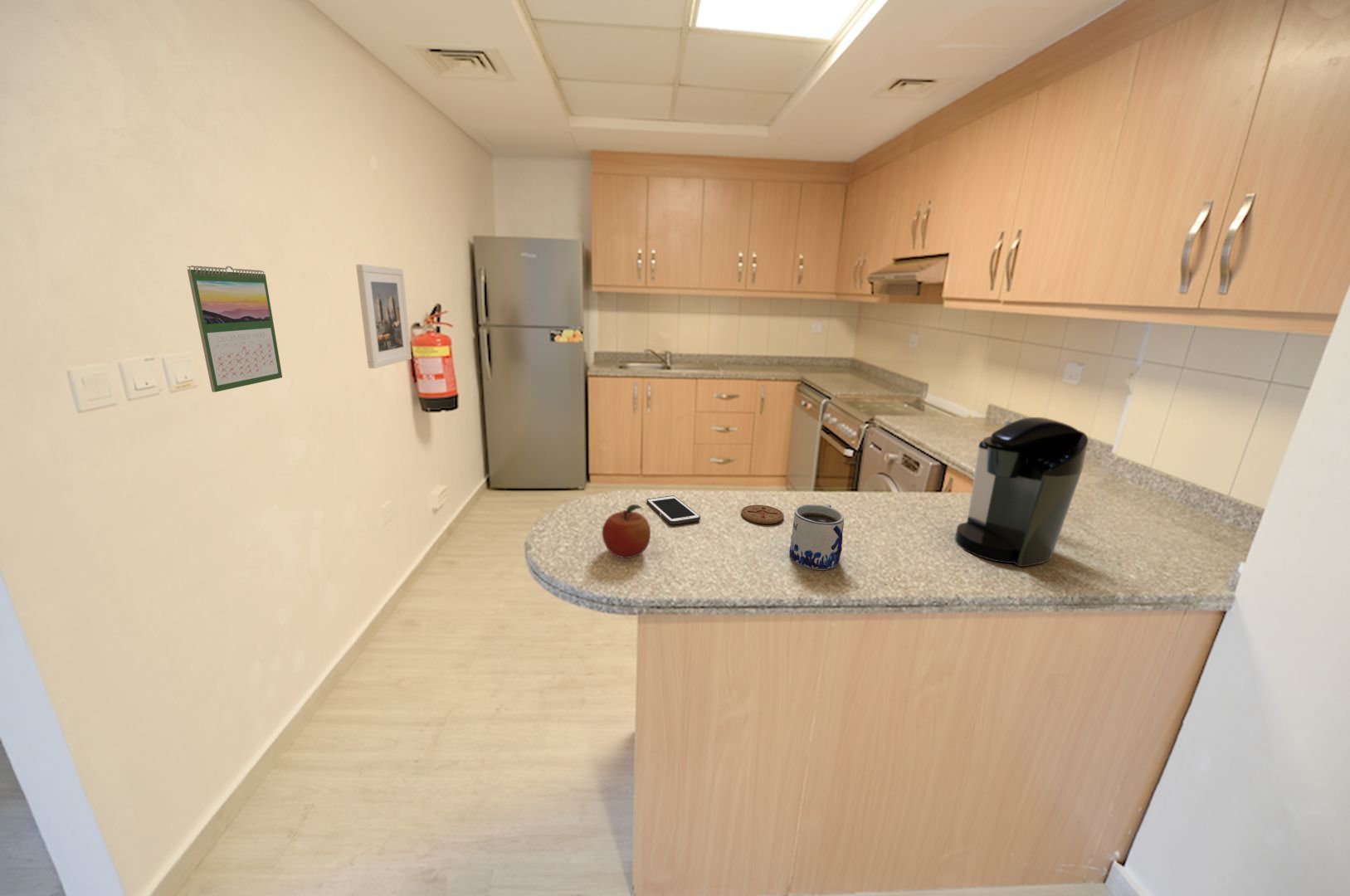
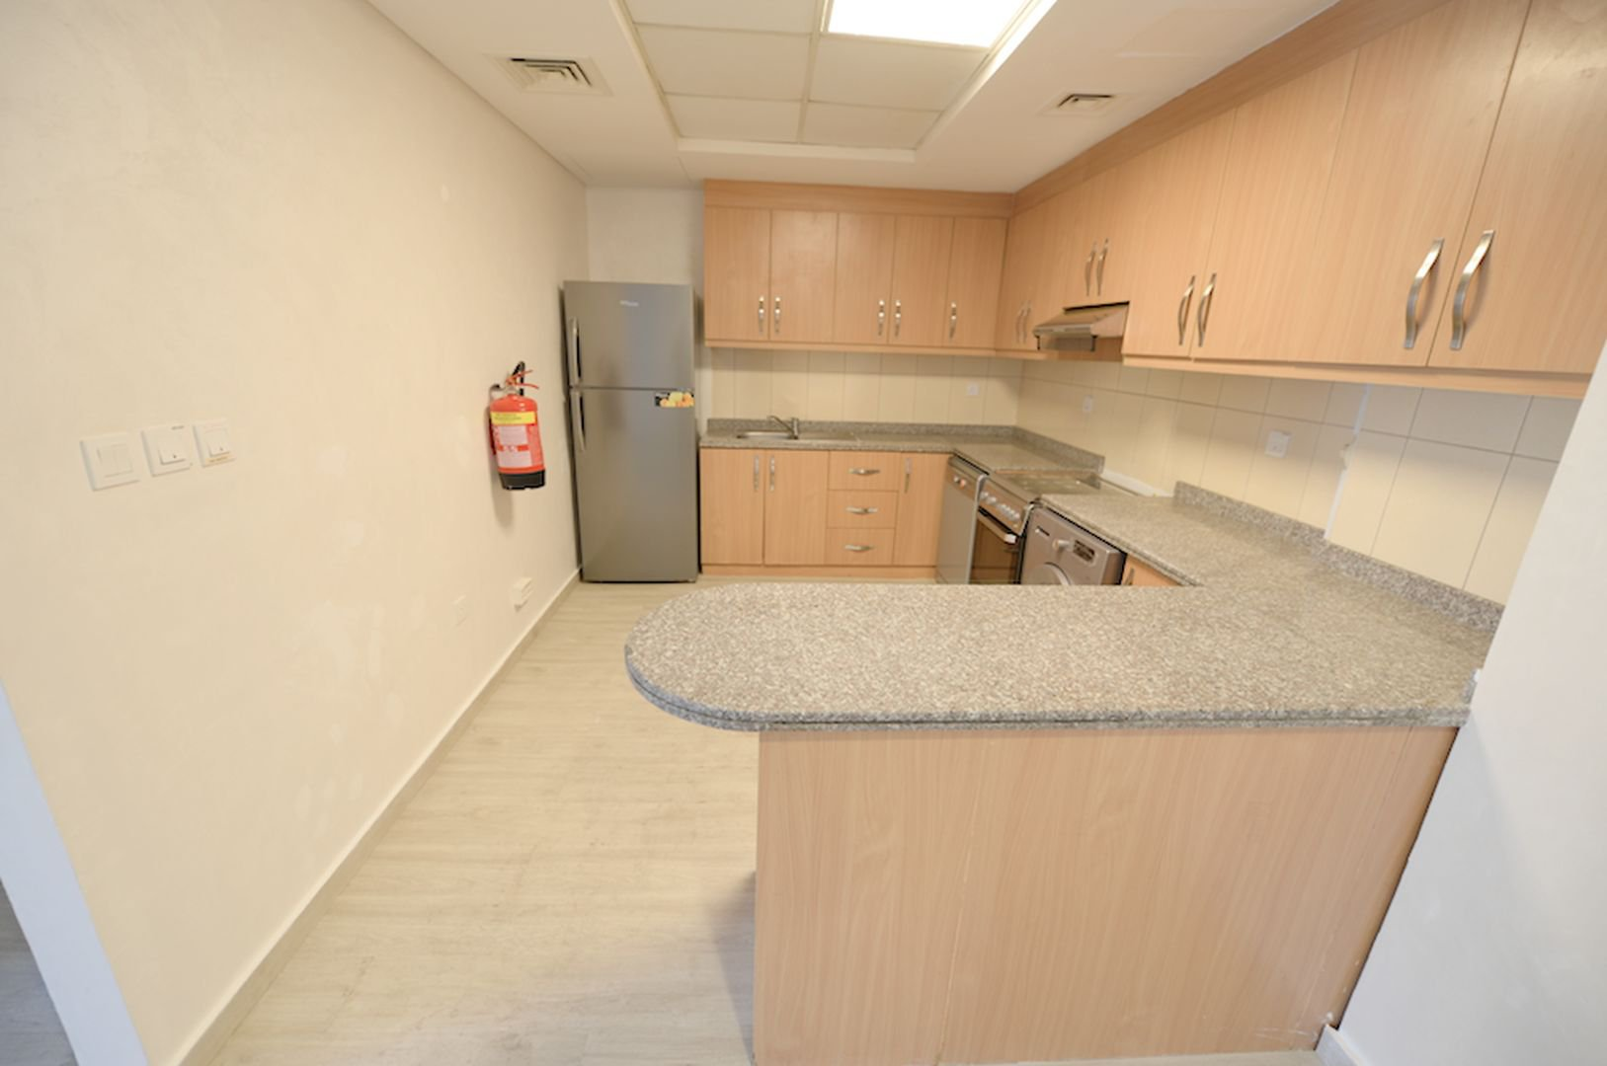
- cell phone [646,494,701,525]
- fruit [602,504,651,559]
- coffee maker [954,416,1089,567]
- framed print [355,264,412,369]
- mug [788,502,845,571]
- calendar [187,265,283,393]
- coaster [740,504,785,524]
